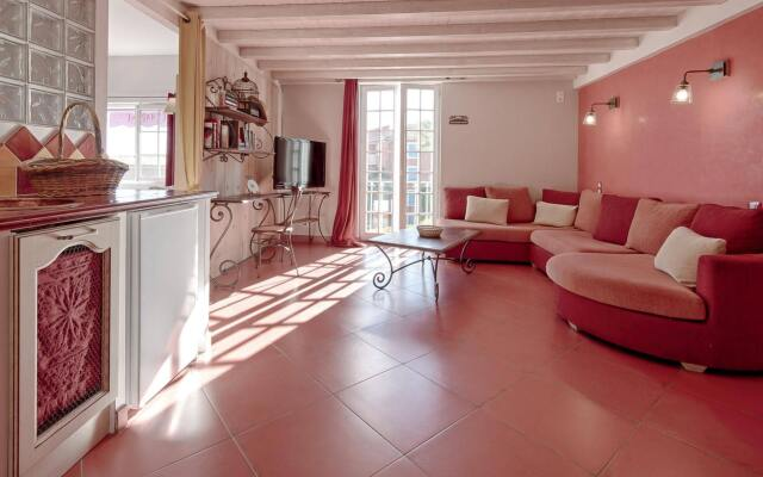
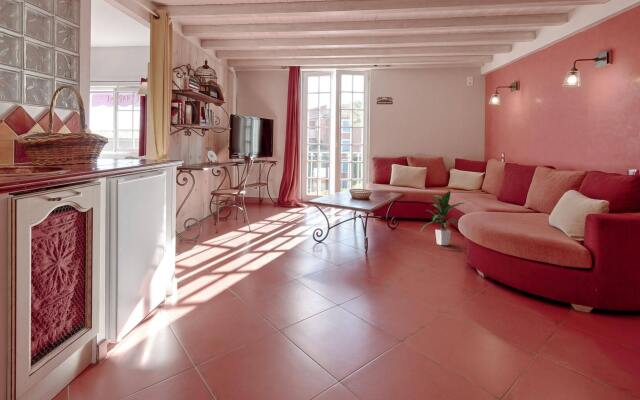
+ indoor plant [419,190,465,246]
